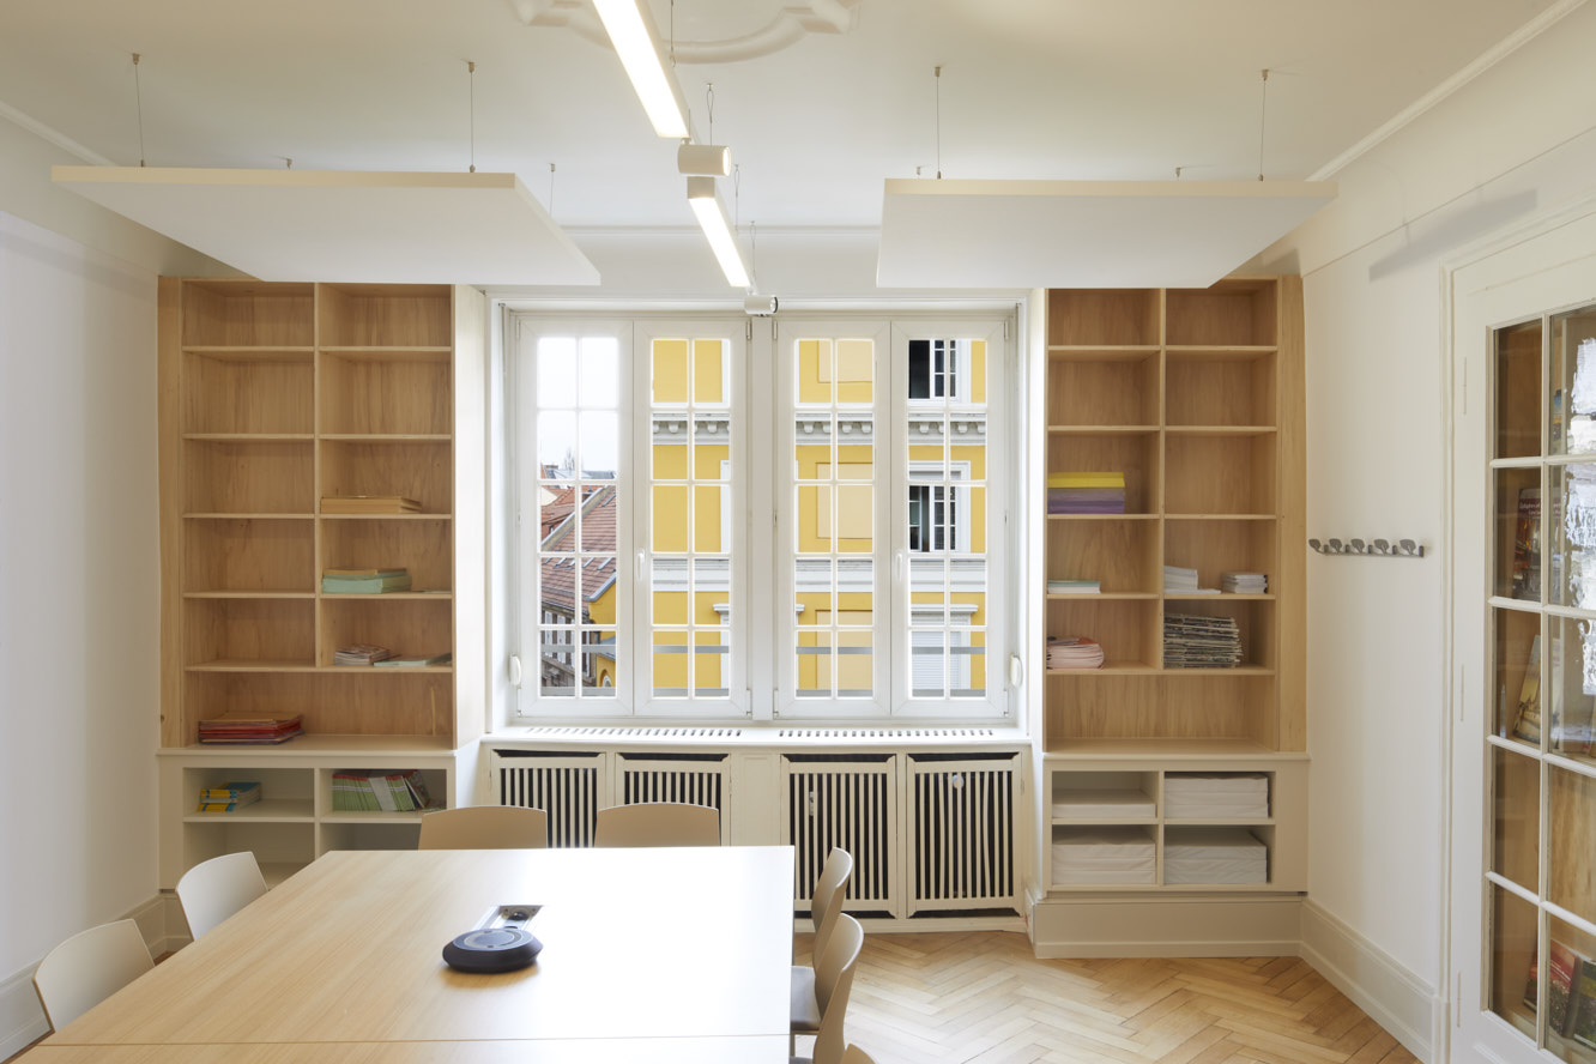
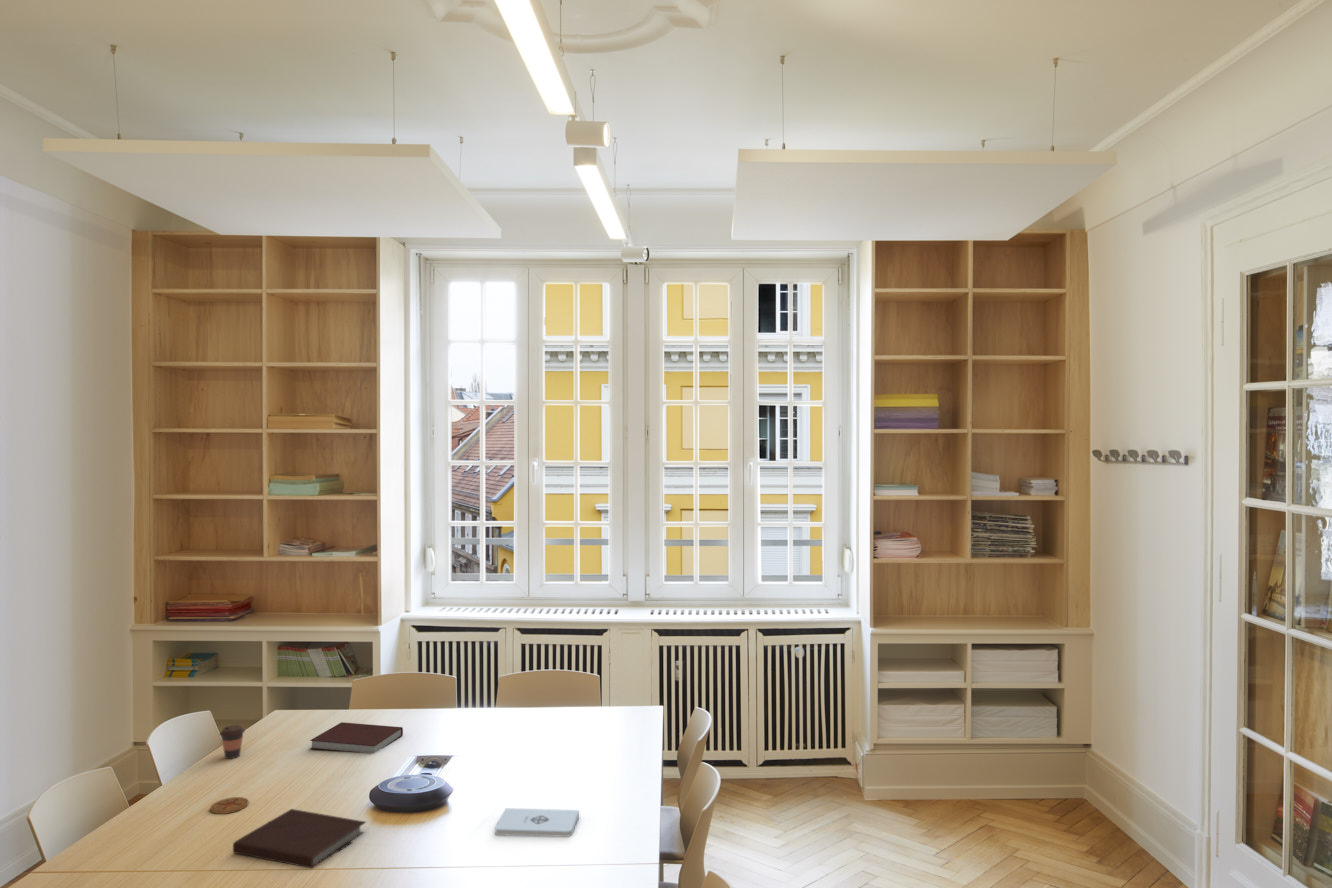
+ notepad [494,807,580,838]
+ notebook [309,721,404,754]
+ coffee cup [219,724,246,760]
+ notebook [232,808,367,869]
+ coaster [209,796,250,815]
